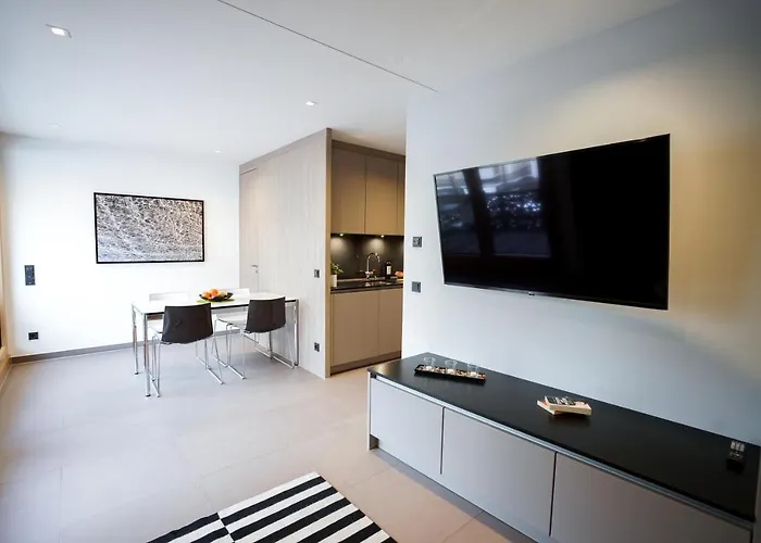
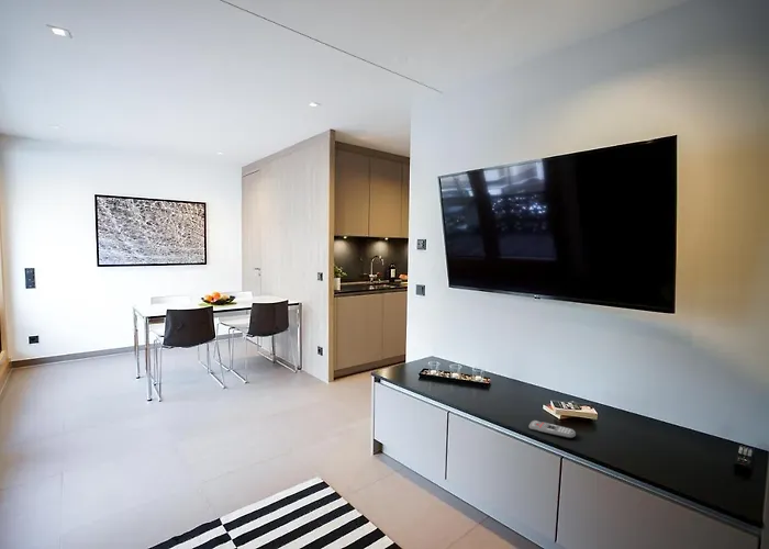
+ remote control [528,419,577,439]
